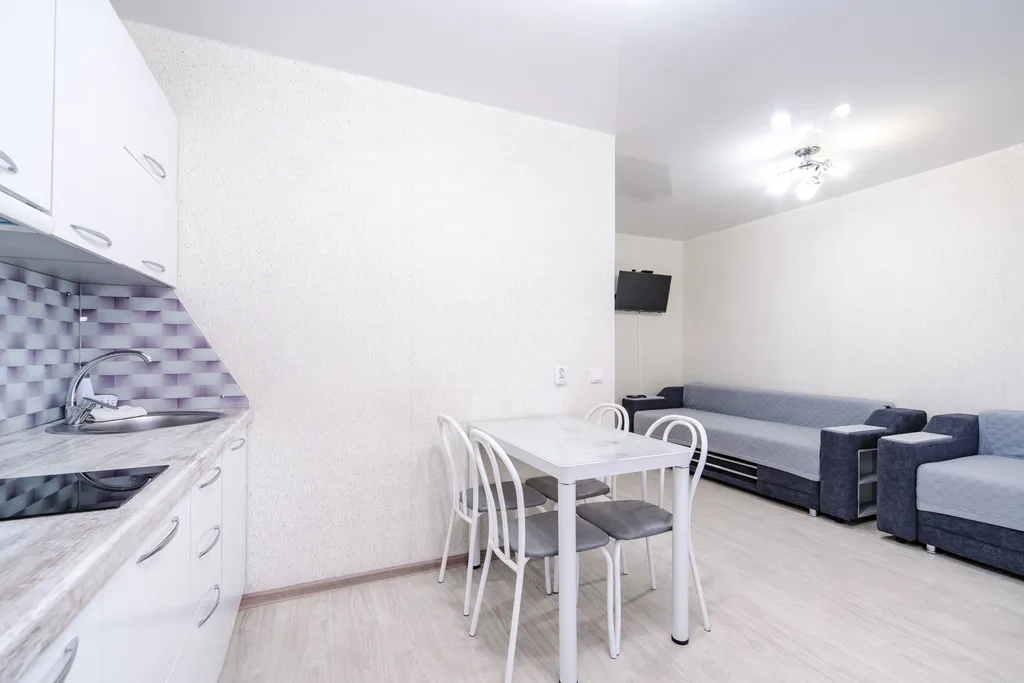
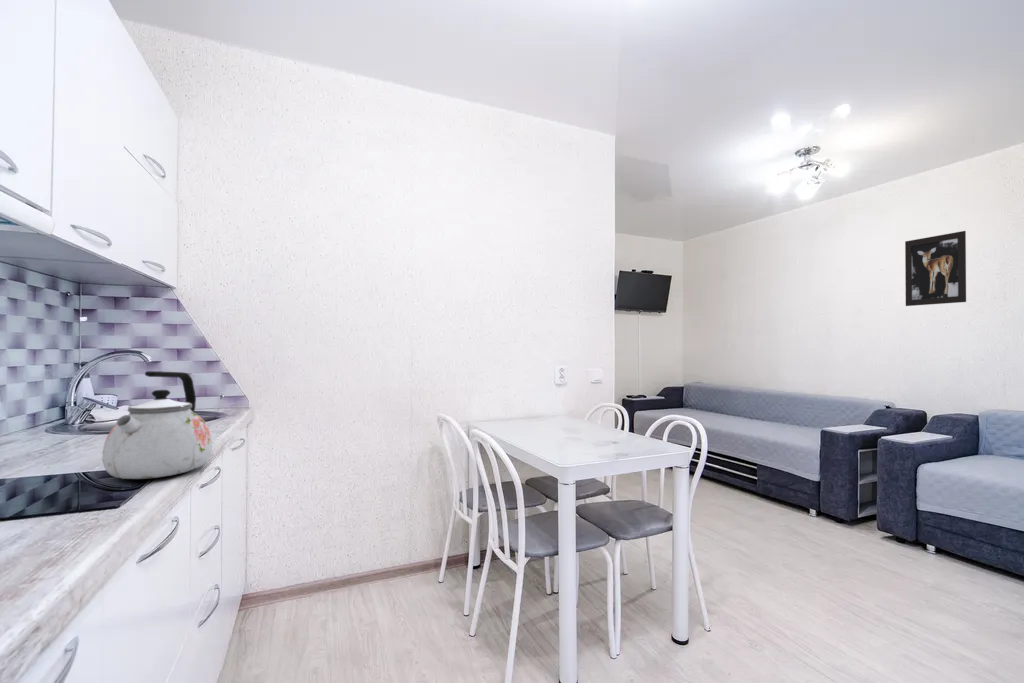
+ wall art [904,230,967,307]
+ kettle [101,370,213,480]
